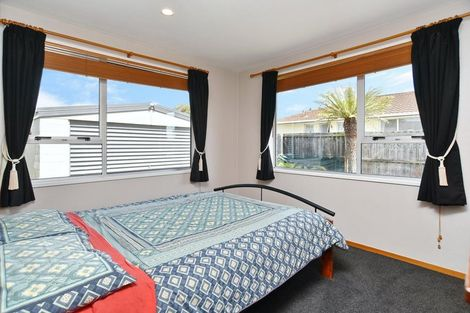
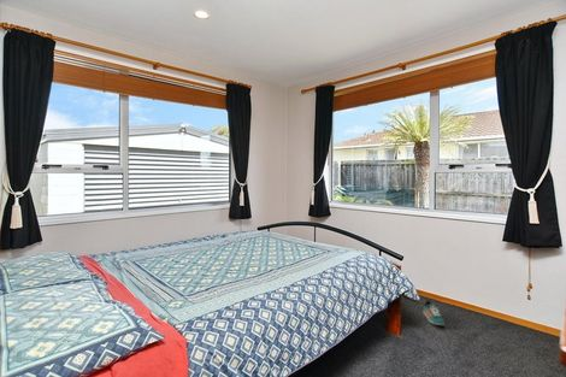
+ sneaker [423,300,446,326]
